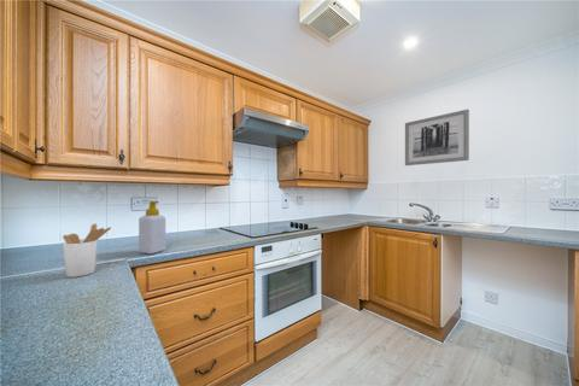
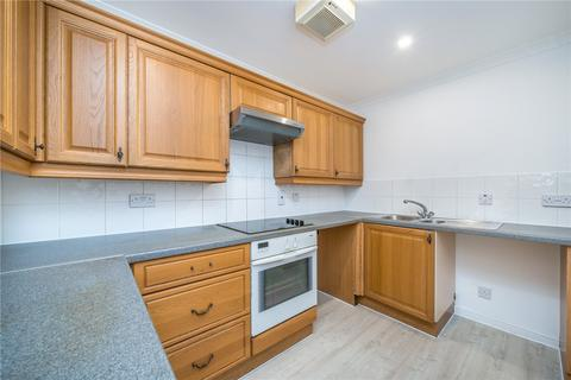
- wall art [404,109,470,166]
- soap bottle [138,200,166,255]
- utensil holder [62,222,112,279]
